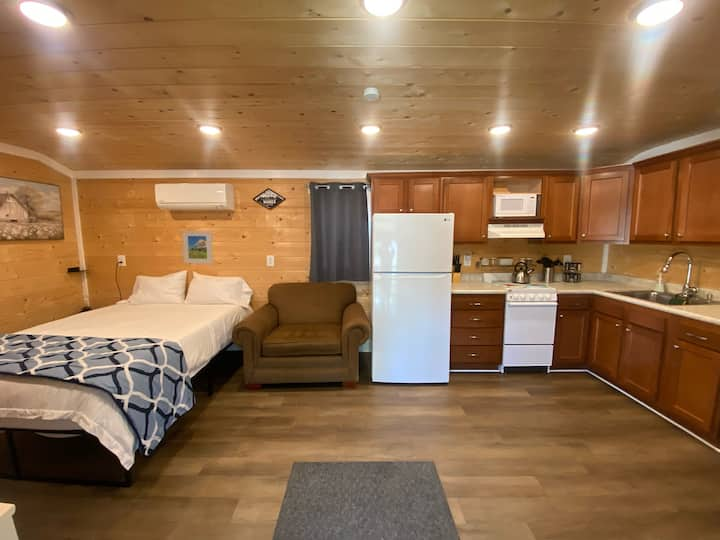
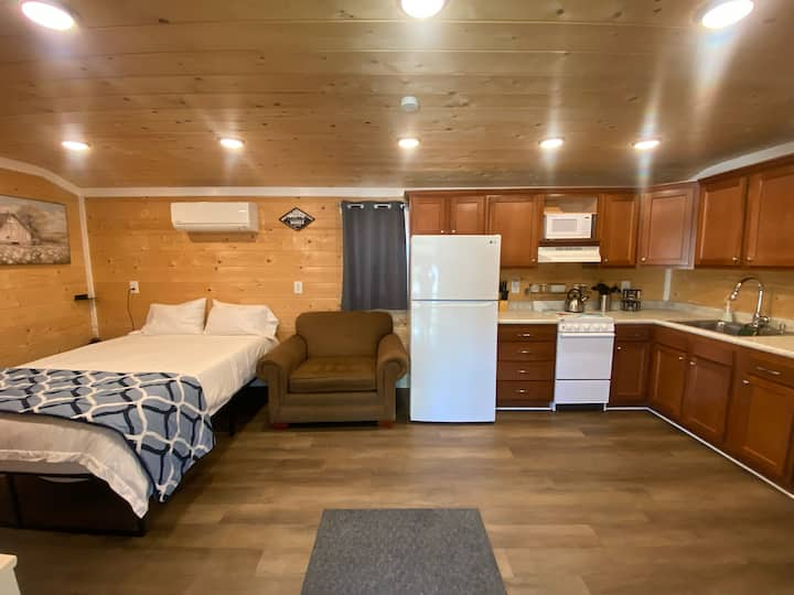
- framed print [181,230,214,265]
